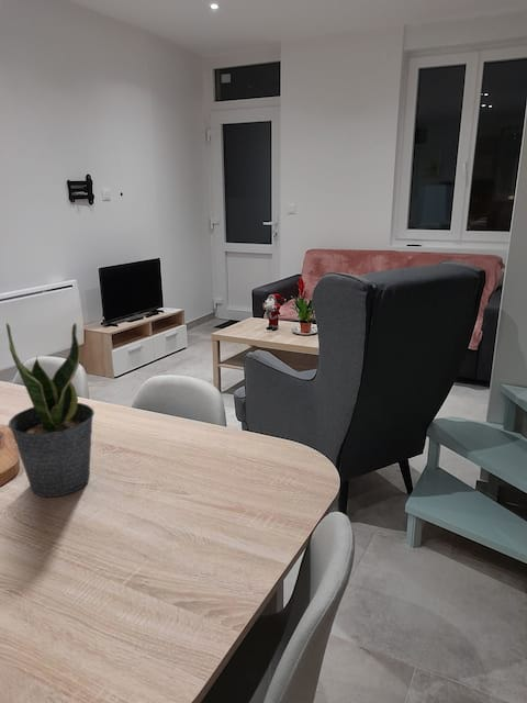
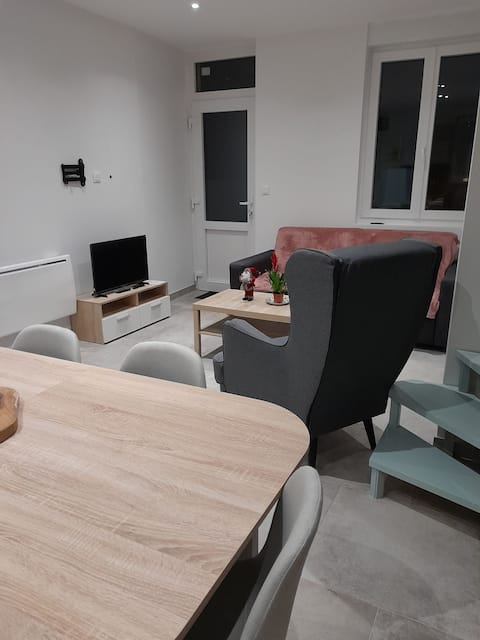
- potted plant [5,322,96,499]
